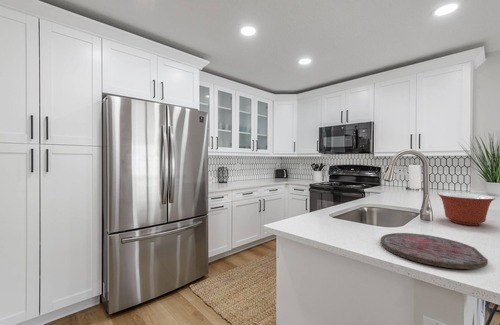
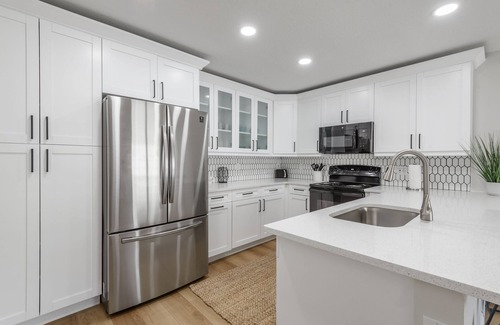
- mixing bowl [437,192,496,226]
- cutting board [380,232,489,270]
